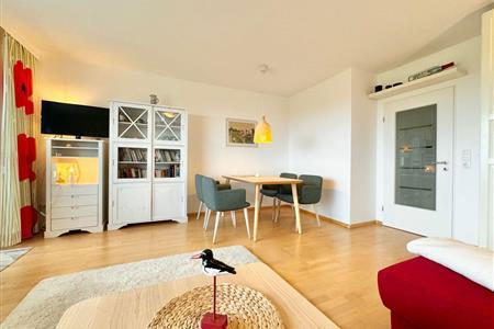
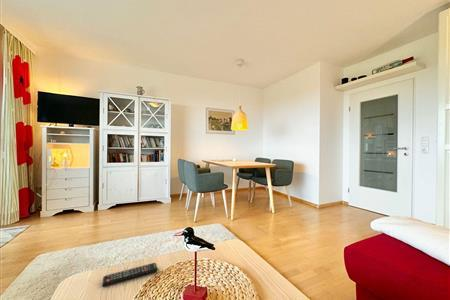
+ remote control [101,262,159,287]
